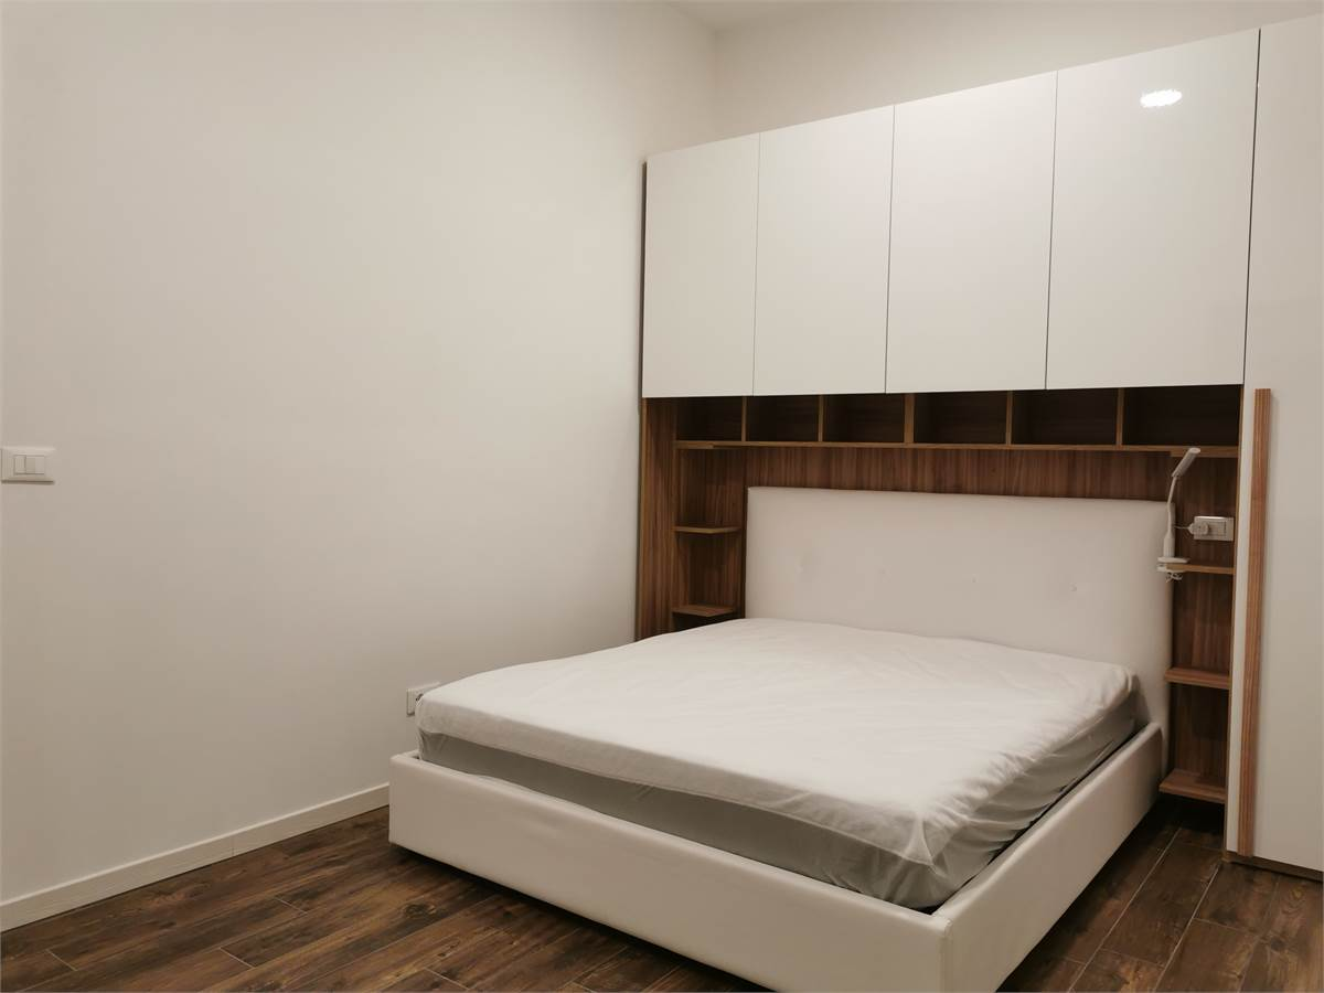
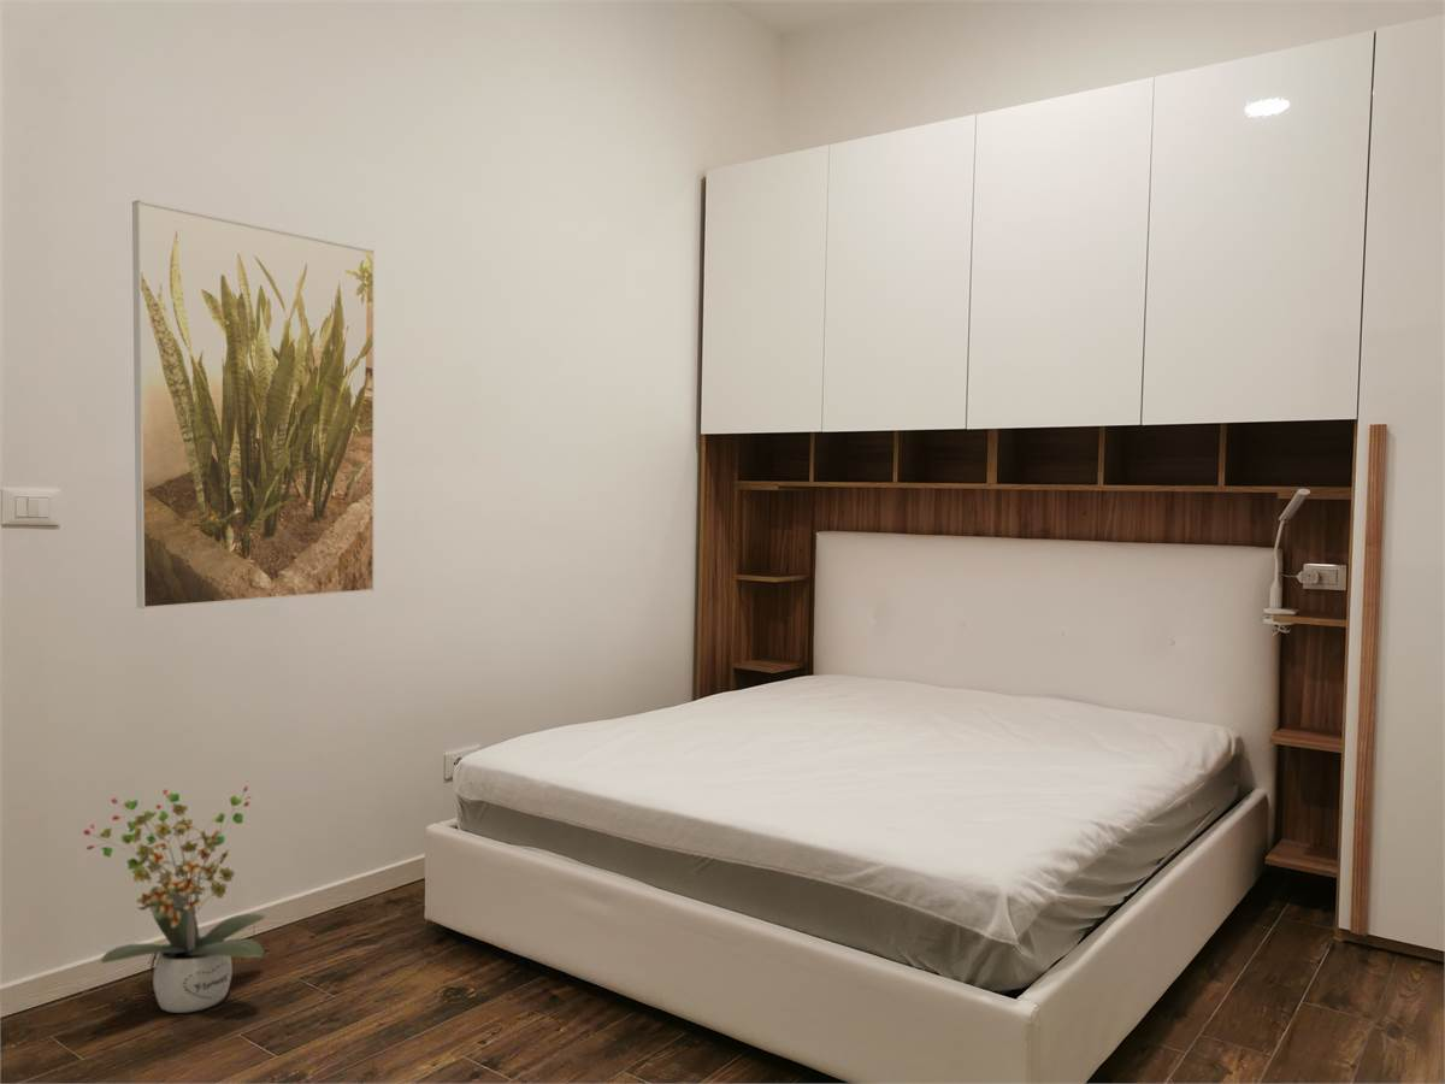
+ potted plant [82,785,267,1014]
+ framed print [131,199,376,609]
